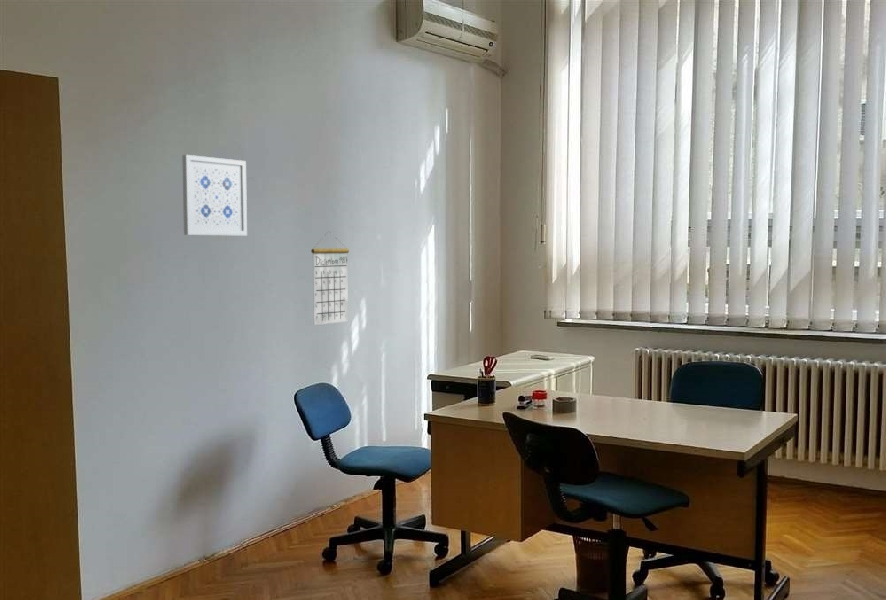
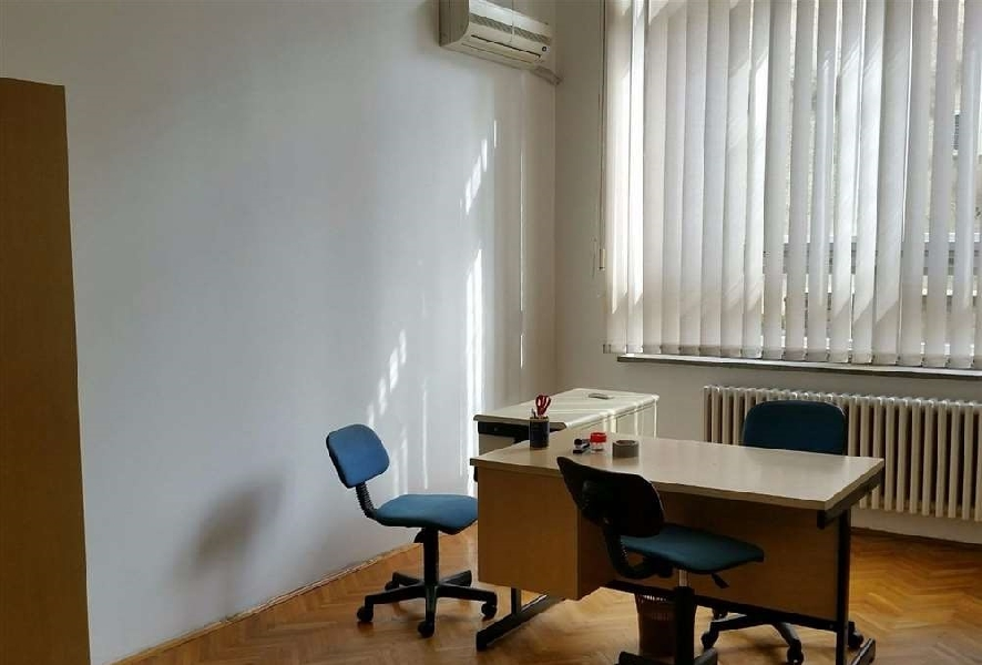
- wall art [181,154,248,237]
- calendar [310,230,350,326]
